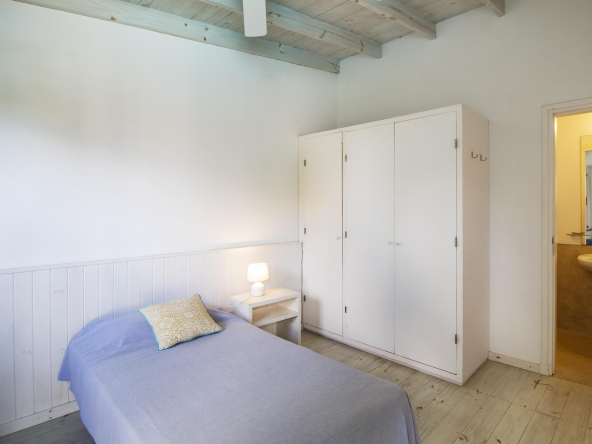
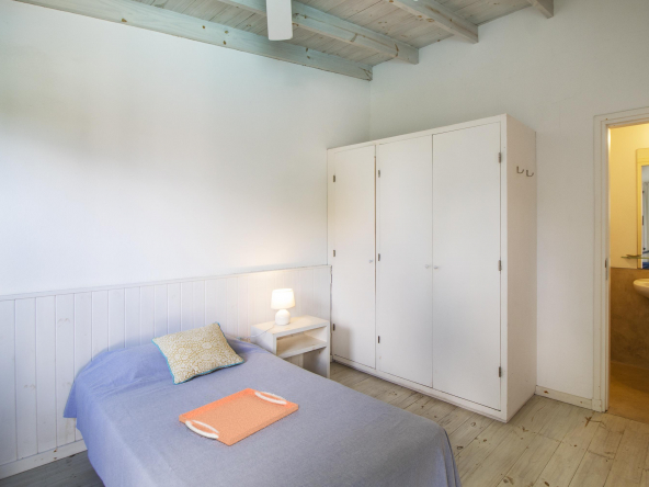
+ serving tray [178,387,299,446]
